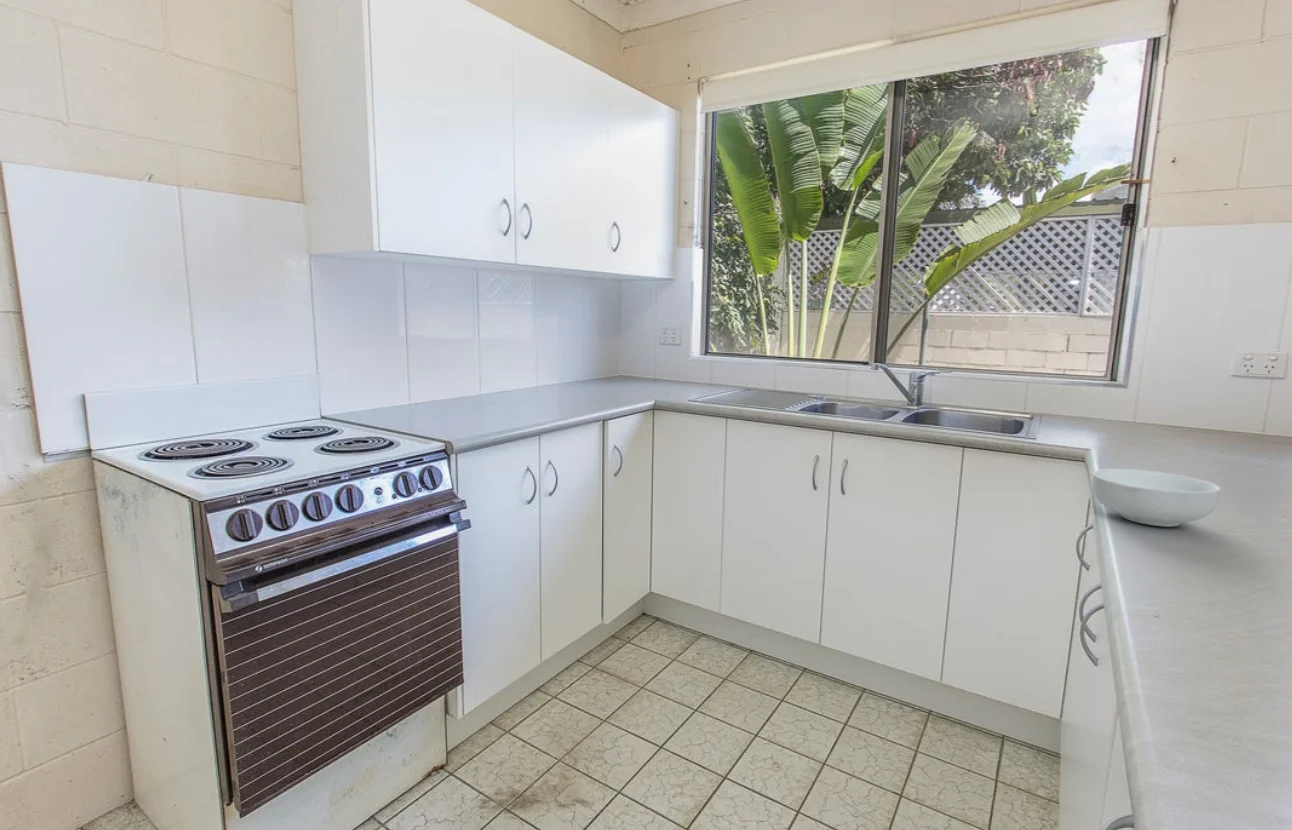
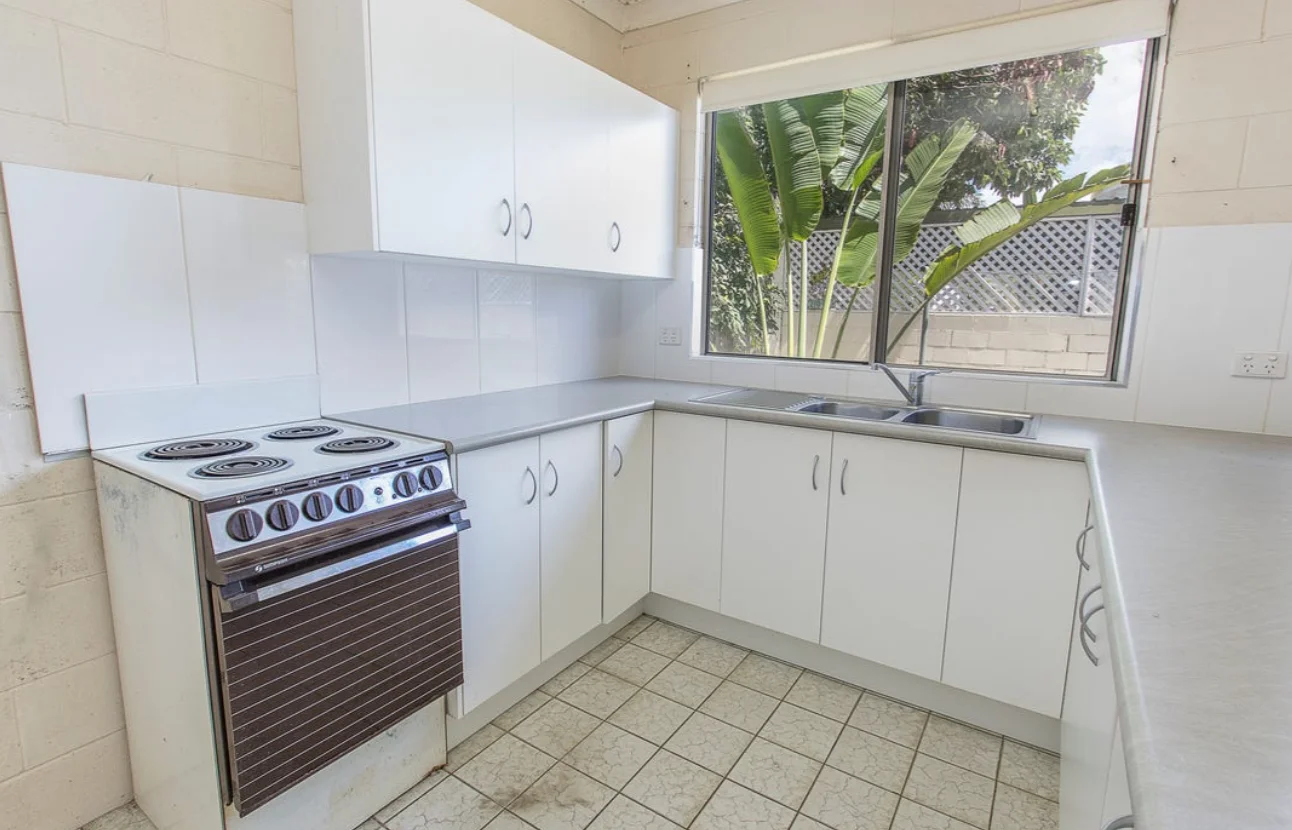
- cereal bowl [1091,468,1222,528]
